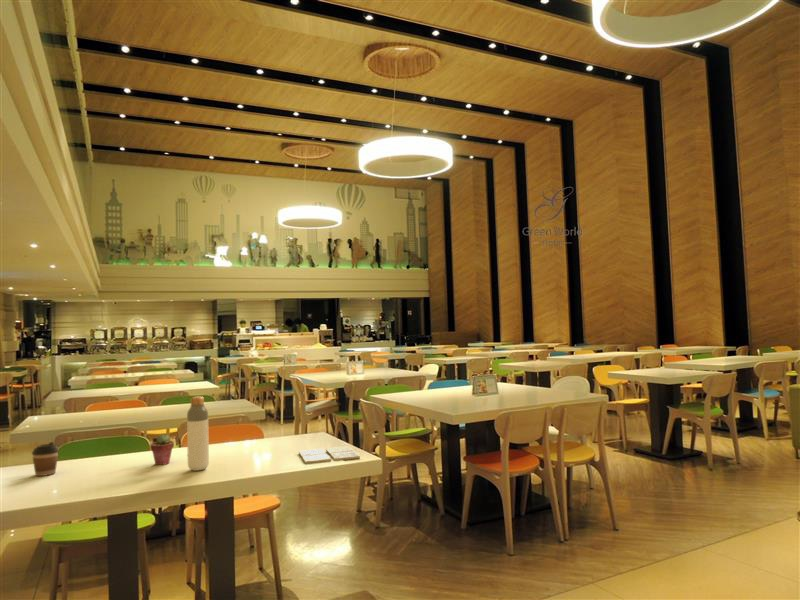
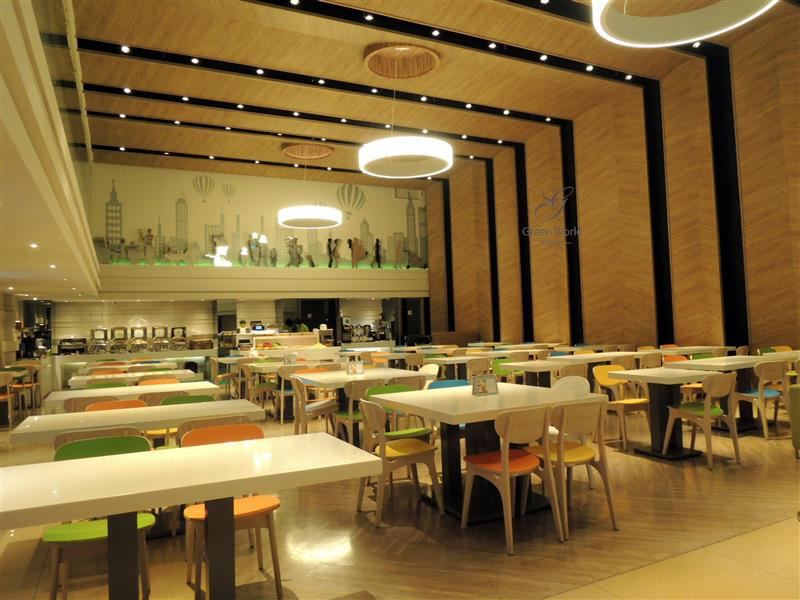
- drink coaster [298,445,361,465]
- potted succulent [149,434,175,466]
- bottle [186,396,210,472]
- coffee cup [31,441,60,477]
